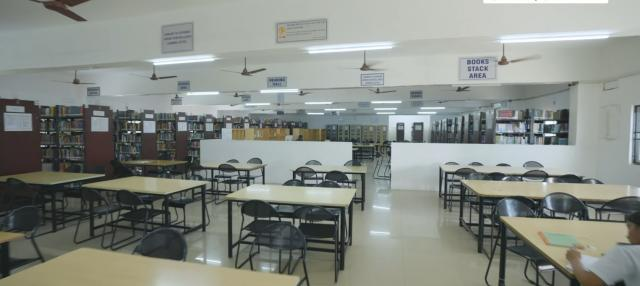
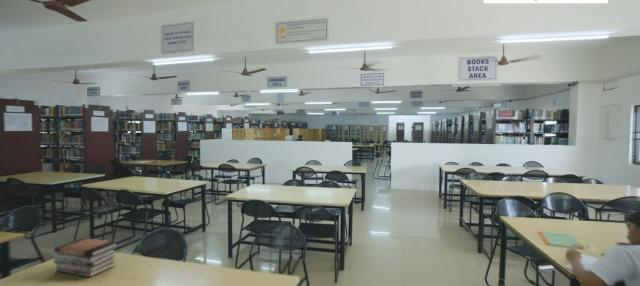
+ book stack [53,237,119,278]
